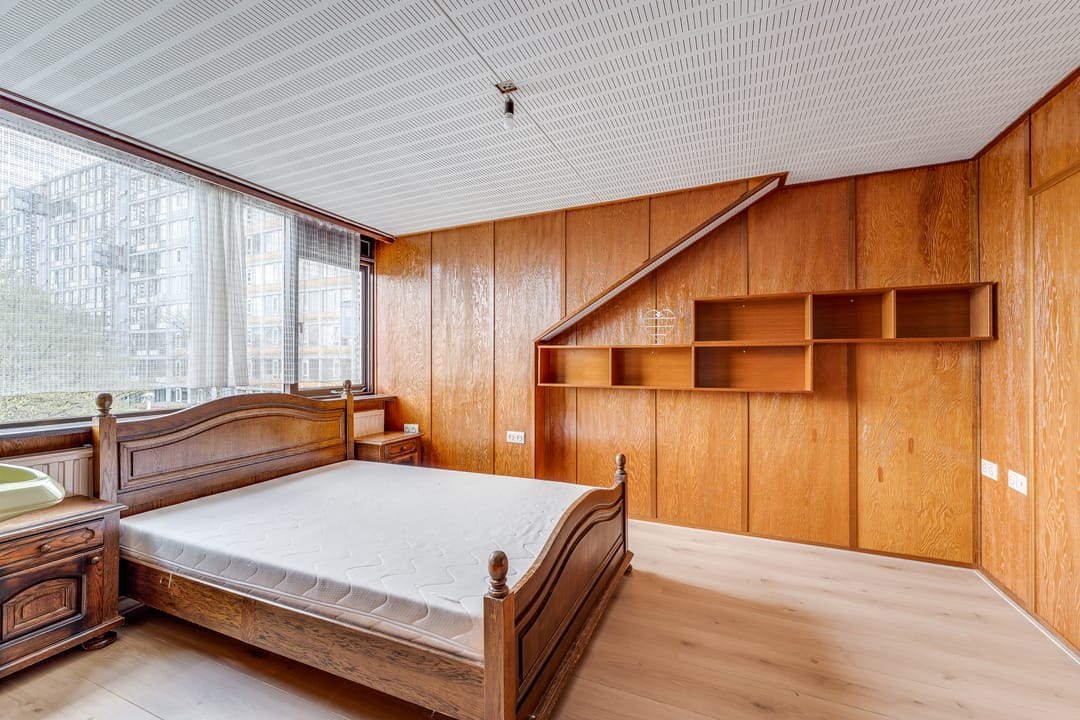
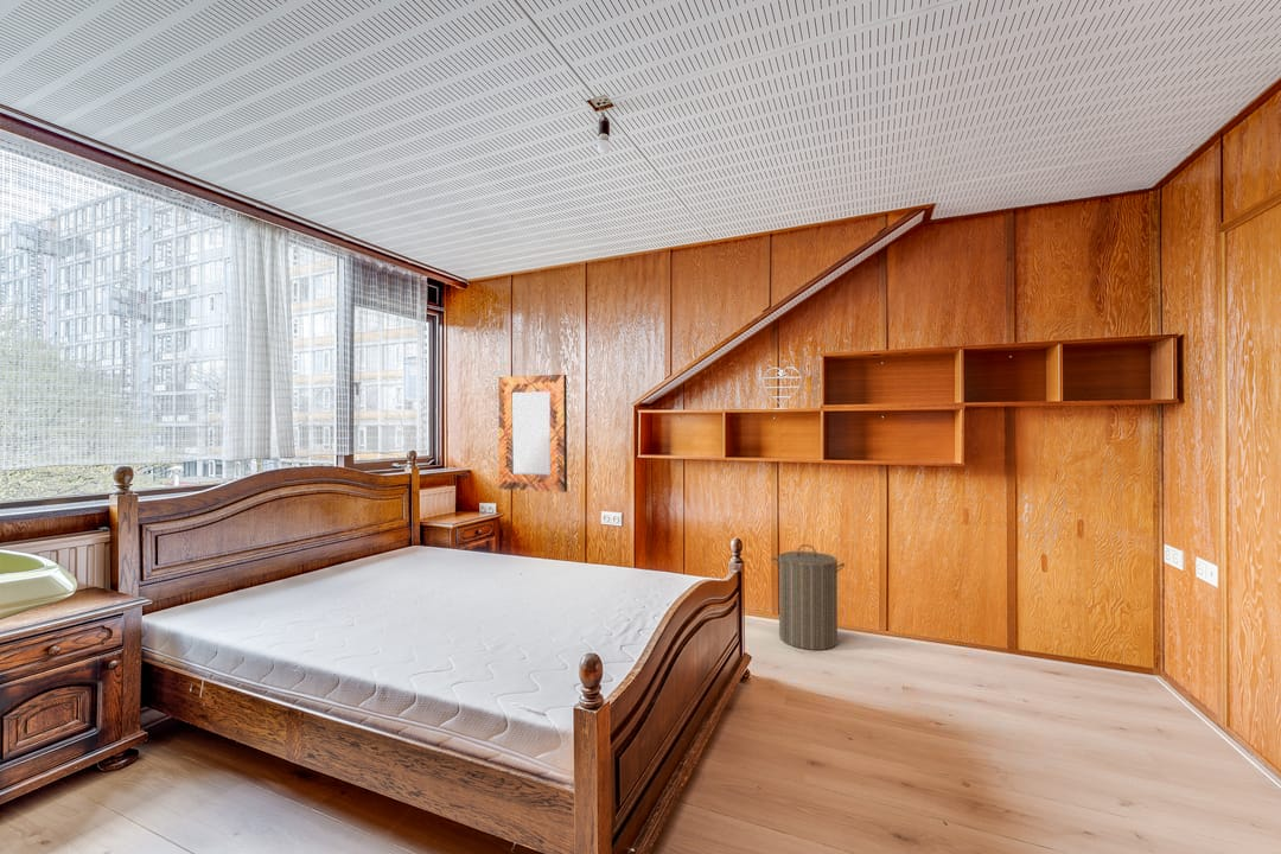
+ laundry hamper [771,543,846,651]
+ home mirror [497,374,568,493]
